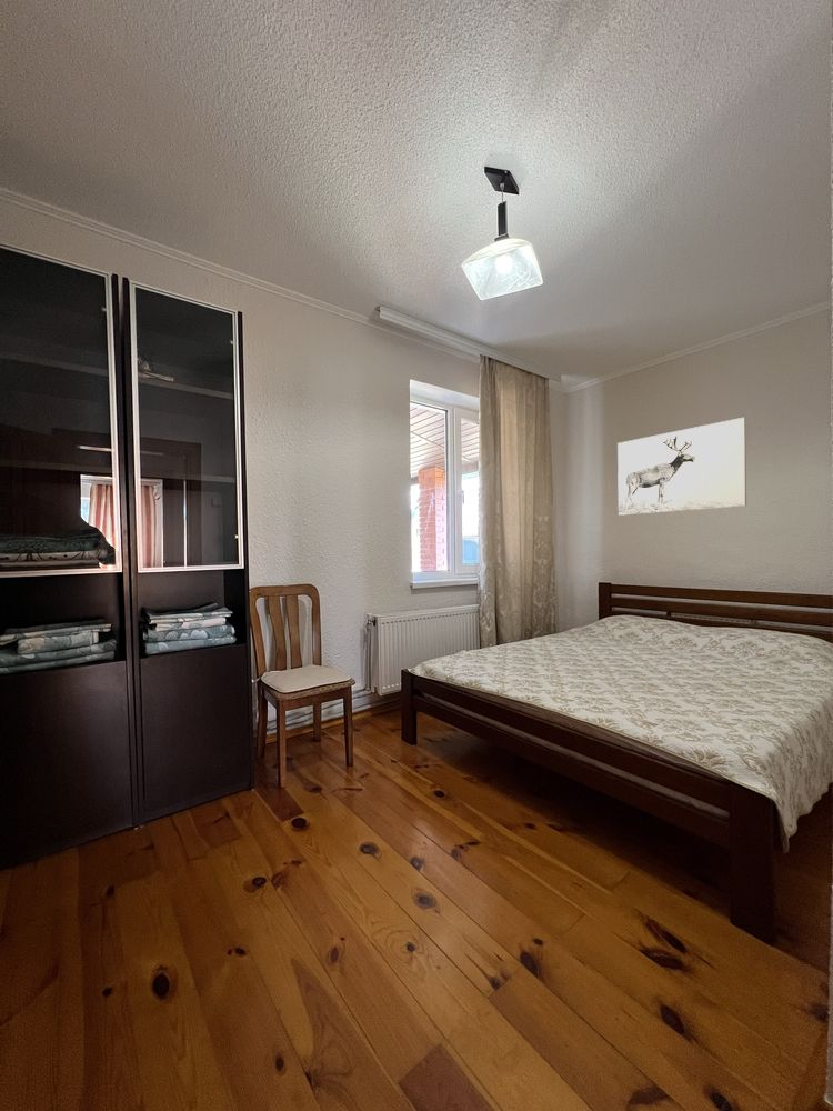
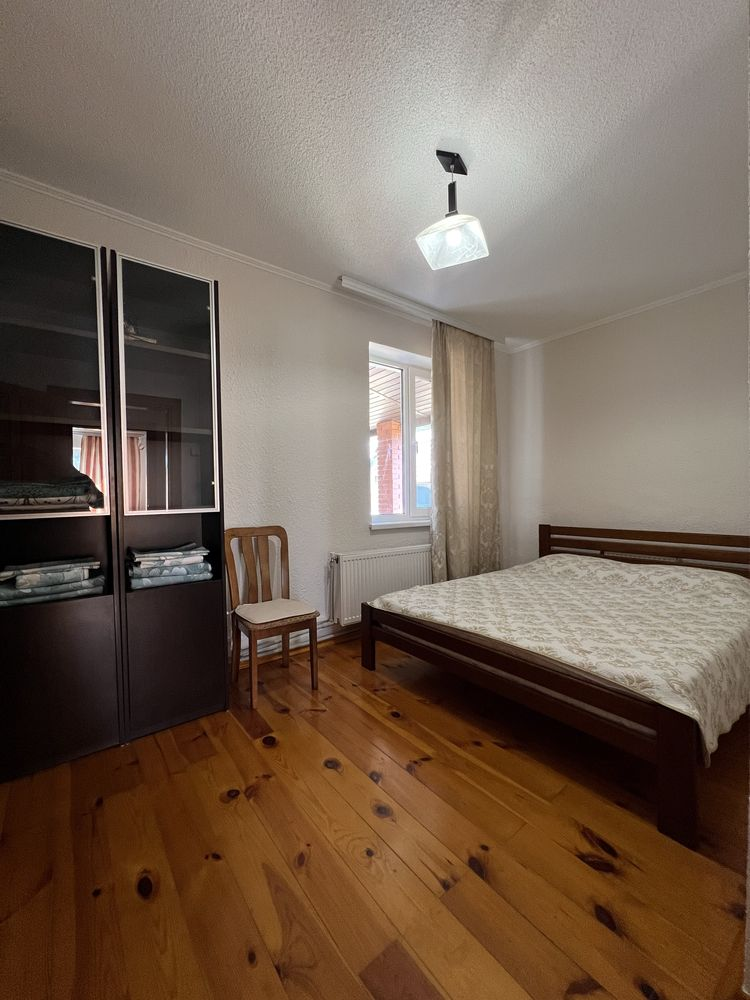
- wall art [616,417,747,517]
